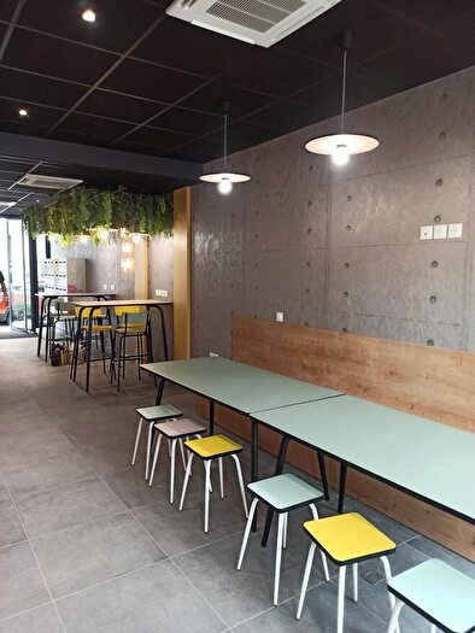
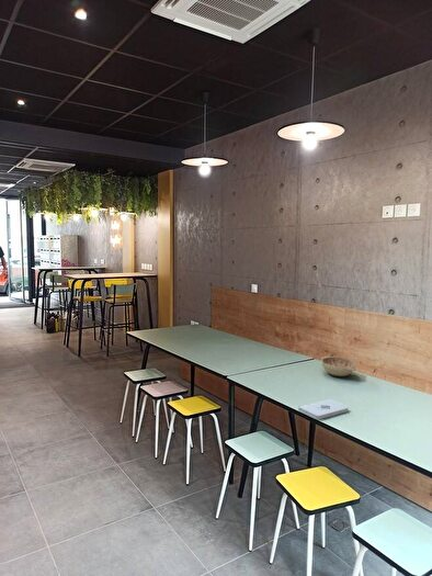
+ notepad [297,398,350,420]
+ decorative bowl [320,355,357,377]
